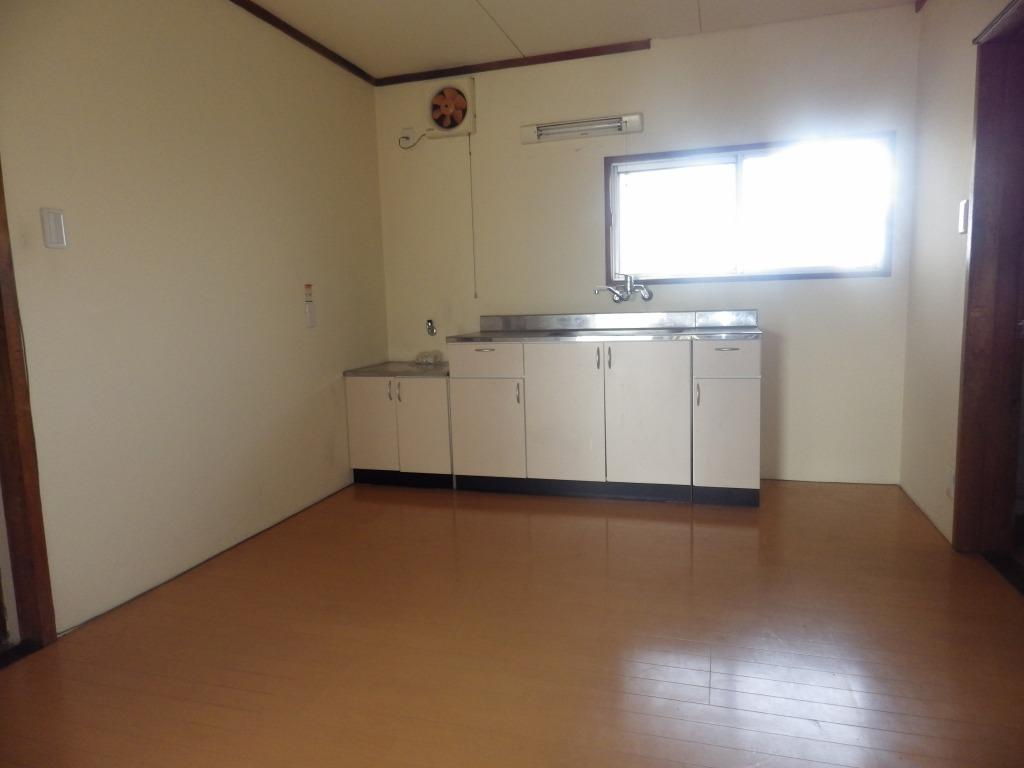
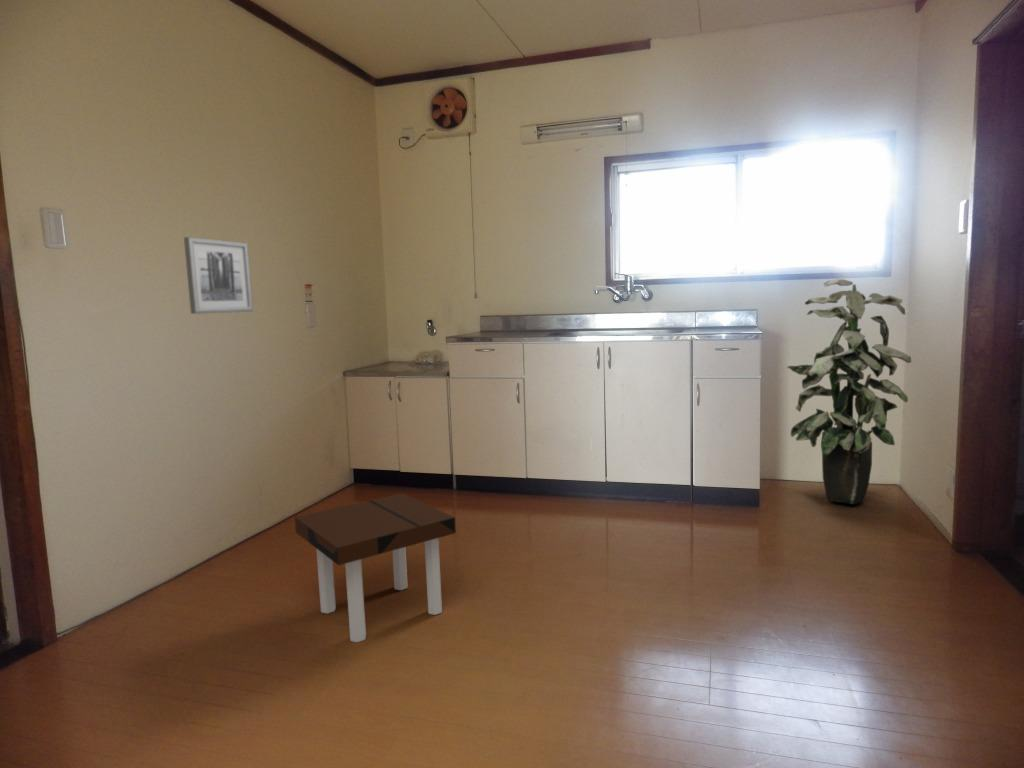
+ side table [294,492,457,643]
+ indoor plant [786,278,912,505]
+ wall art [183,236,254,315]
